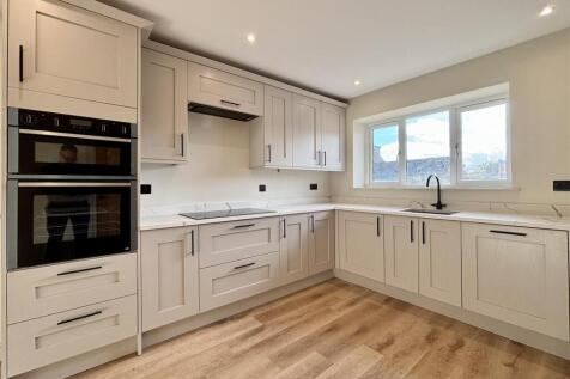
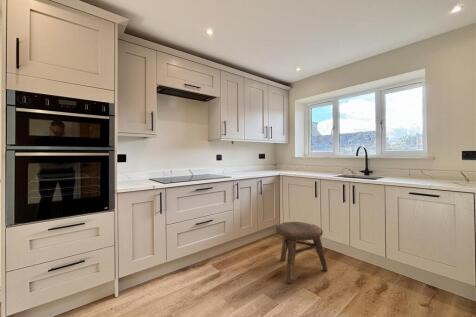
+ stool [275,221,328,284]
